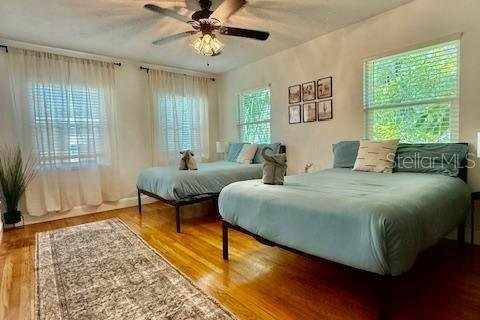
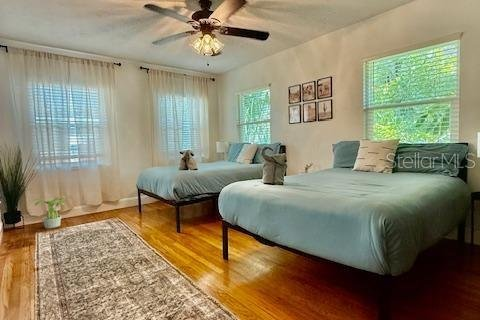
+ potted plant [32,195,69,229]
